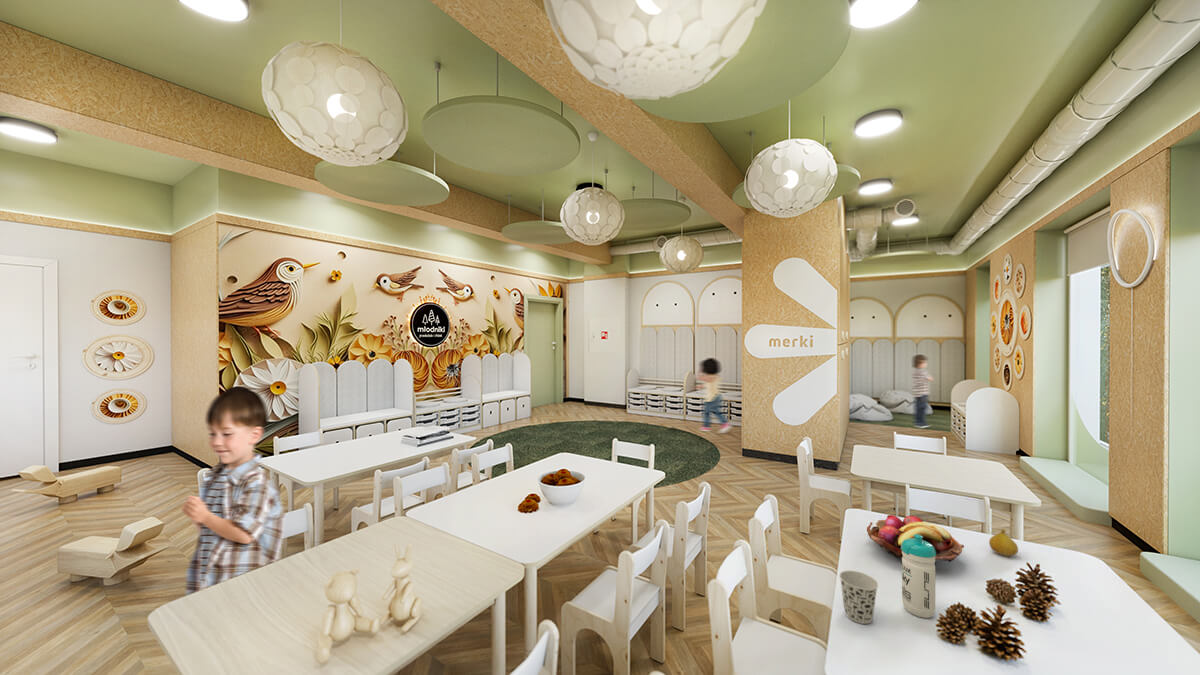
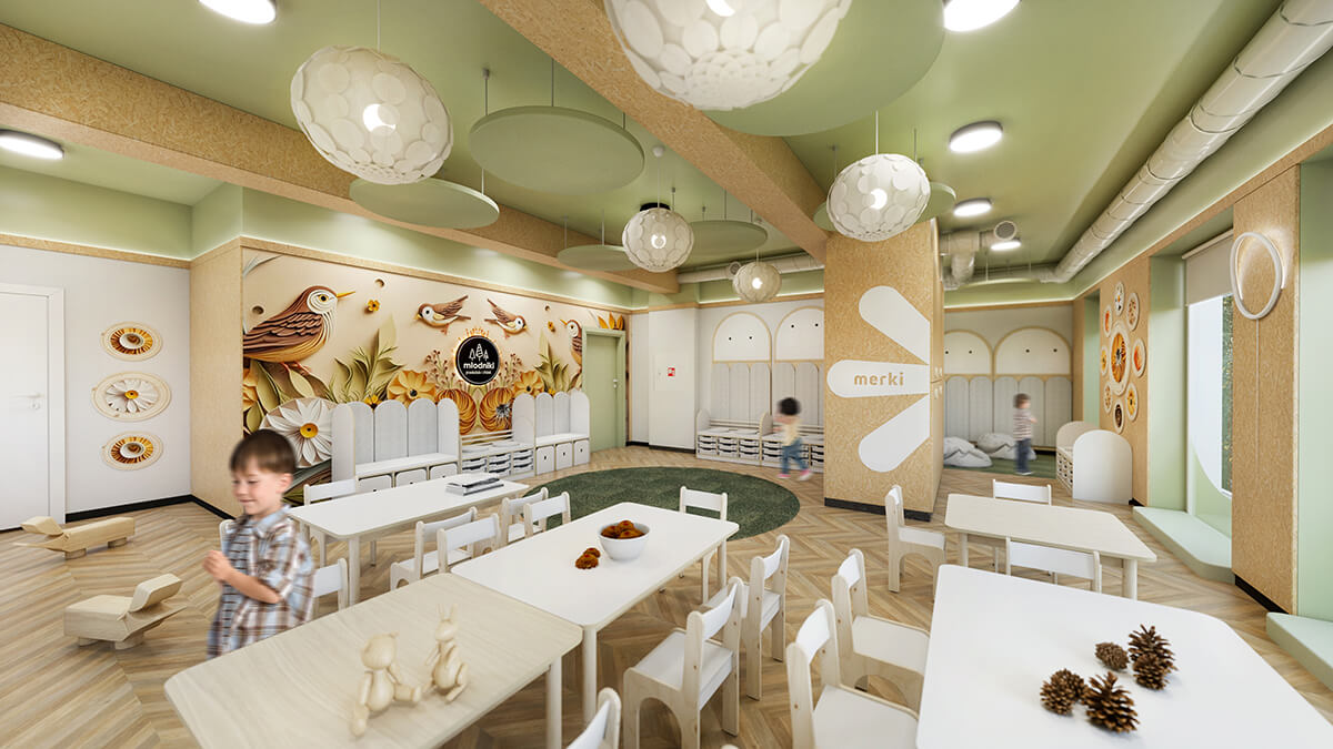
- fruit basket [866,514,965,563]
- water bottle [901,534,936,619]
- cup [838,570,879,625]
- fruit [988,528,1019,557]
